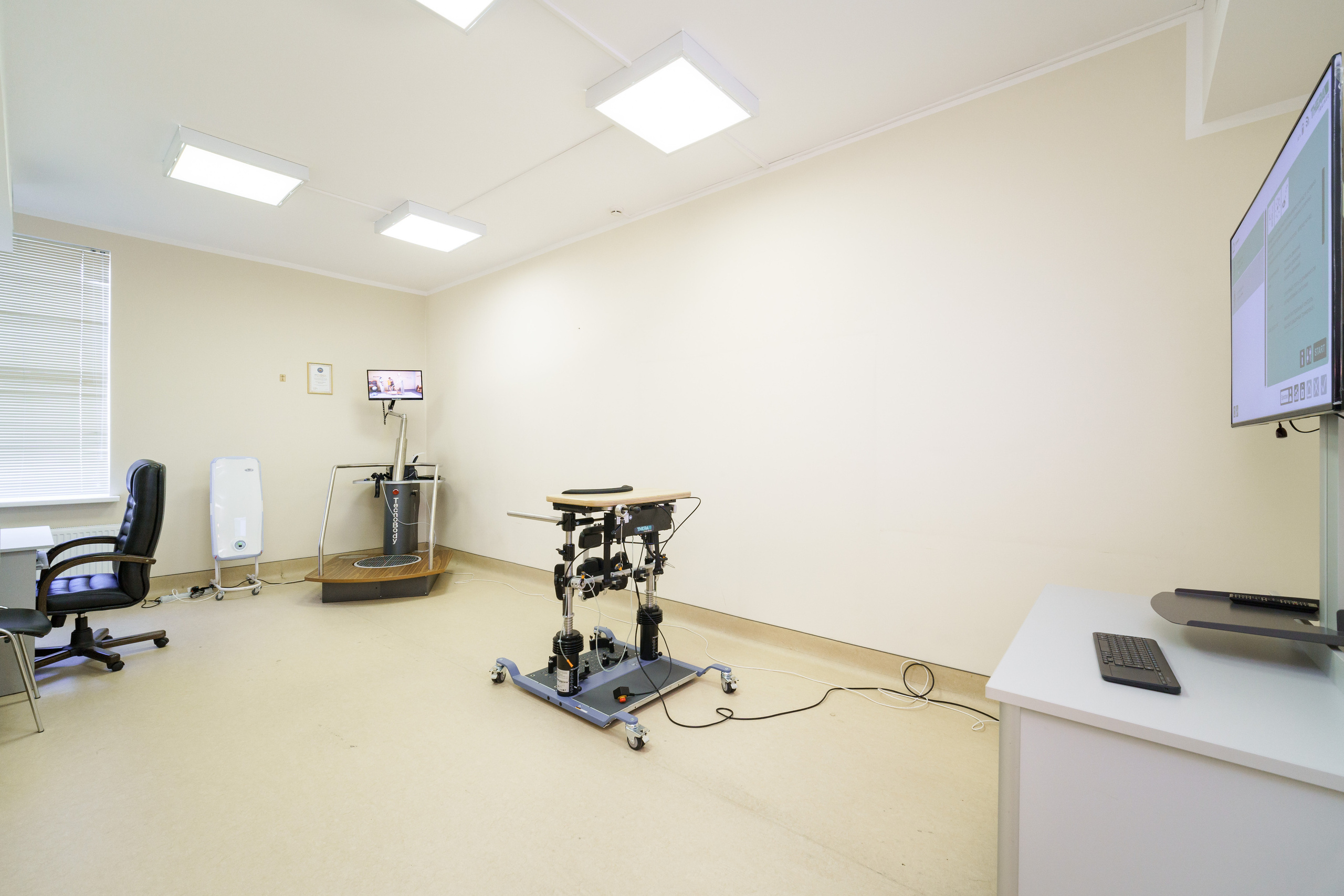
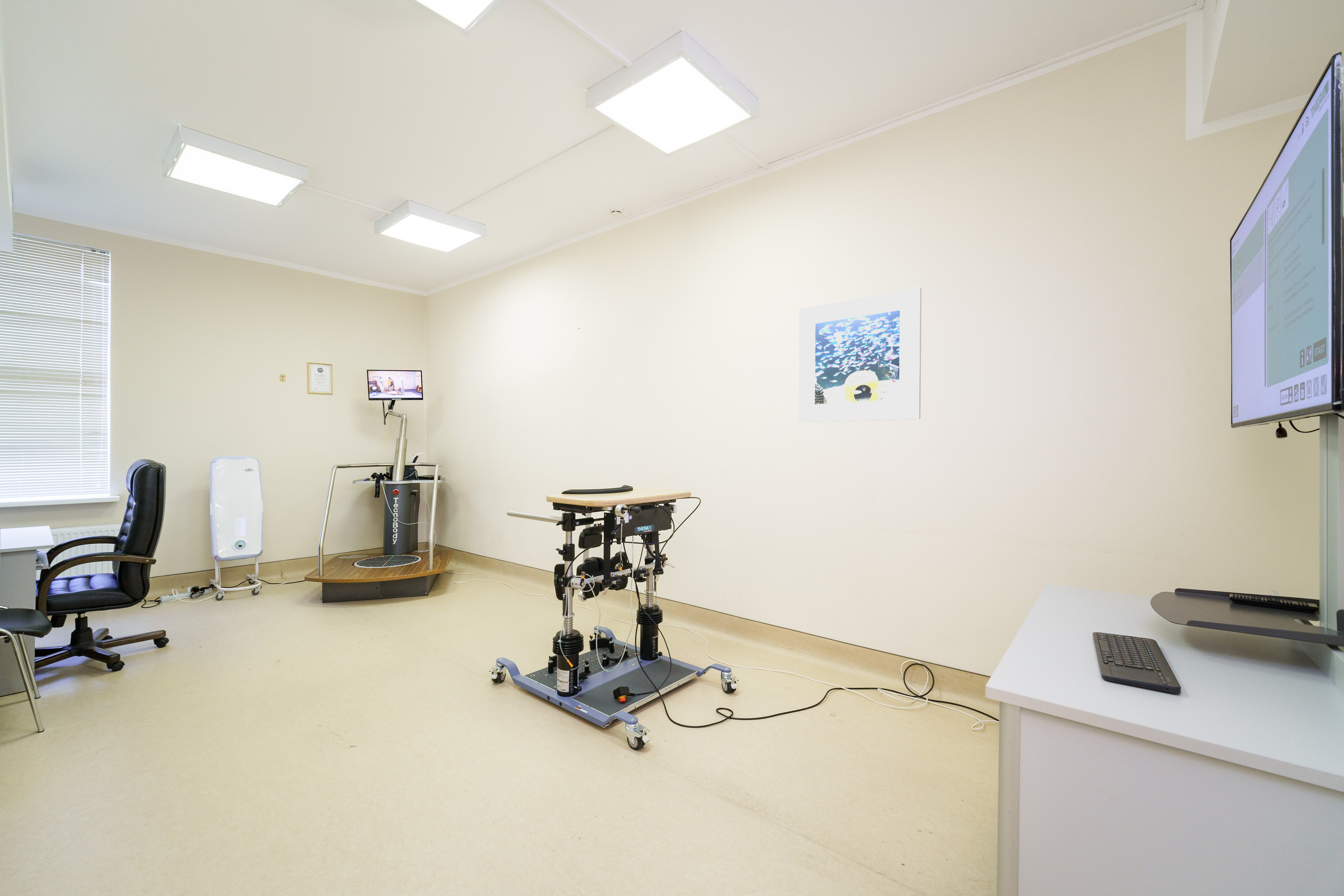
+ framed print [798,287,922,423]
